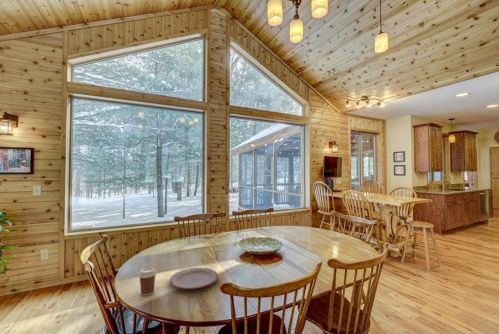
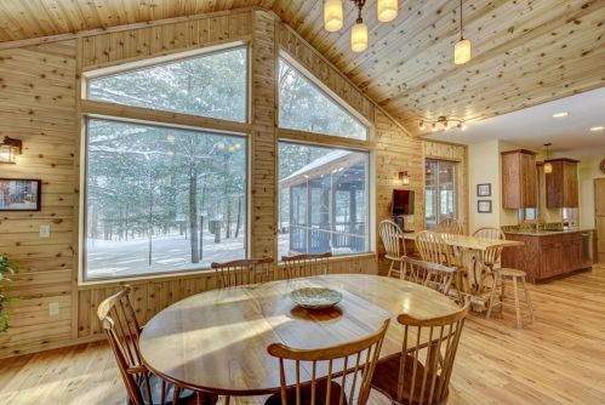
- coffee cup [137,267,158,296]
- plate [169,267,219,290]
